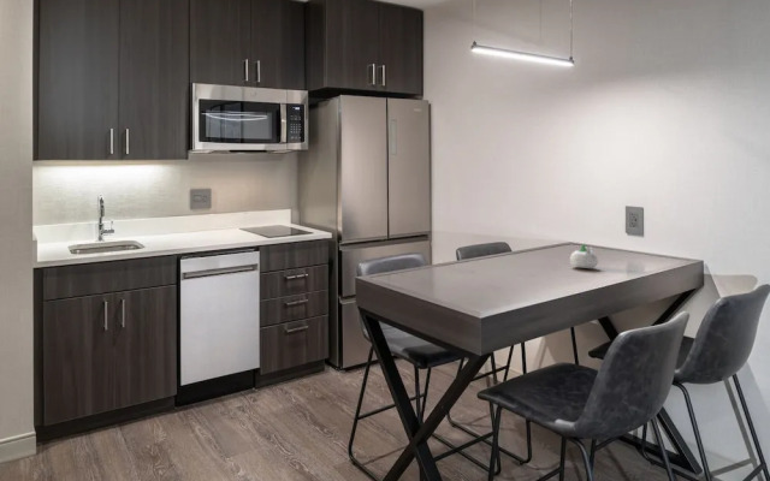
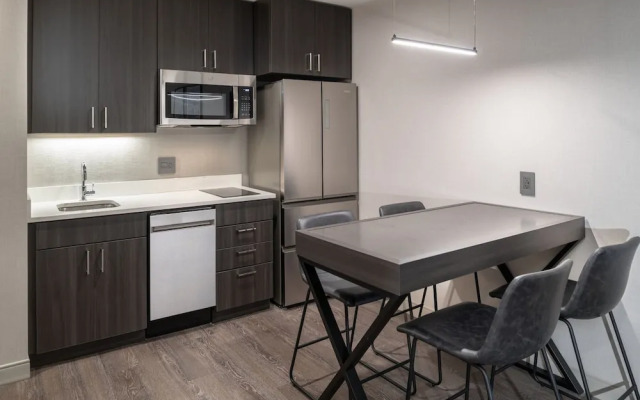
- succulent planter [569,243,599,269]
